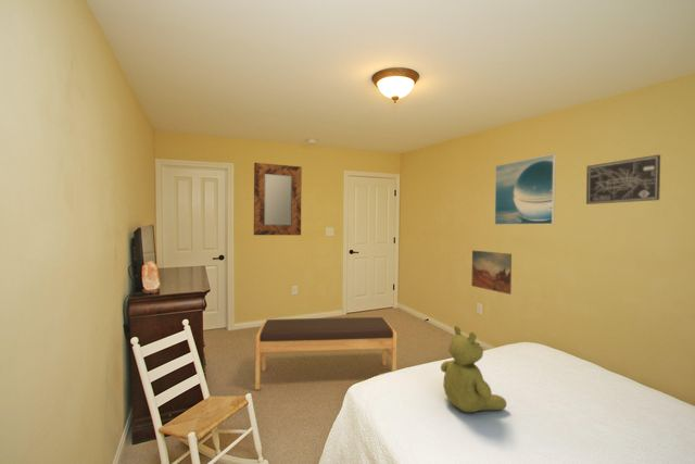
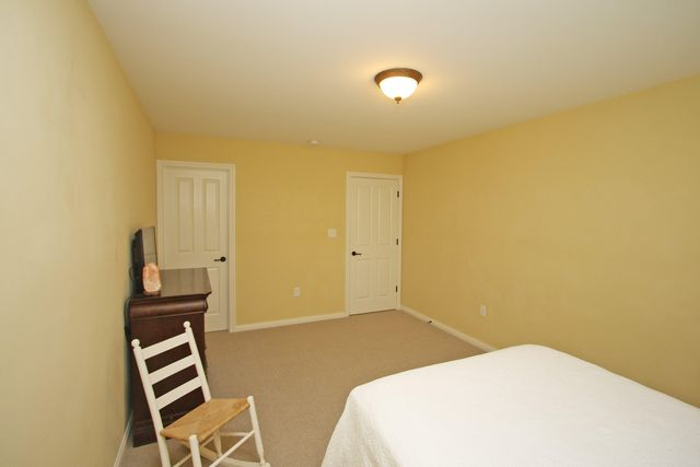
- bench [254,316,397,391]
- wall art [470,250,513,296]
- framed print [494,153,557,226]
- home mirror [253,162,303,236]
- wall art [585,153,661,205]
- stuffed bear [440,325,507,413]
